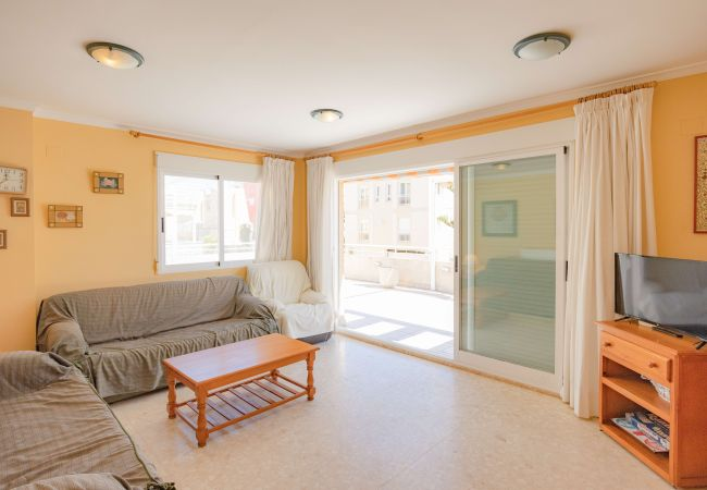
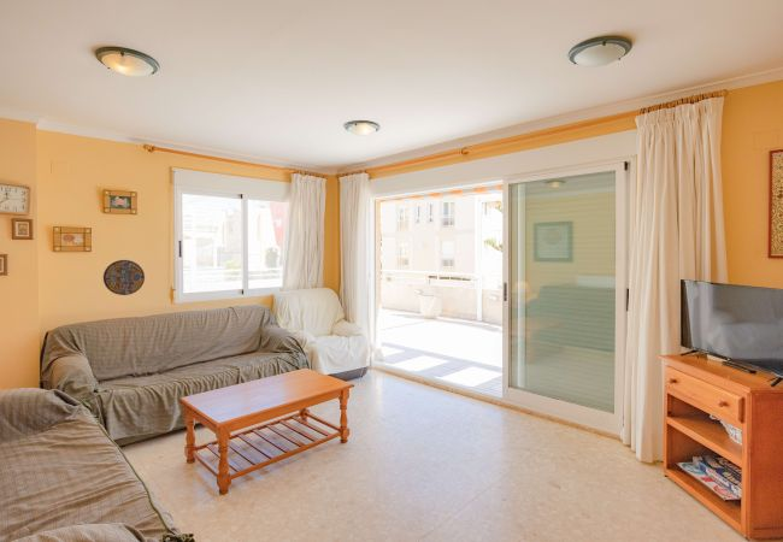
+ manhole cover [102,259,146,296]
